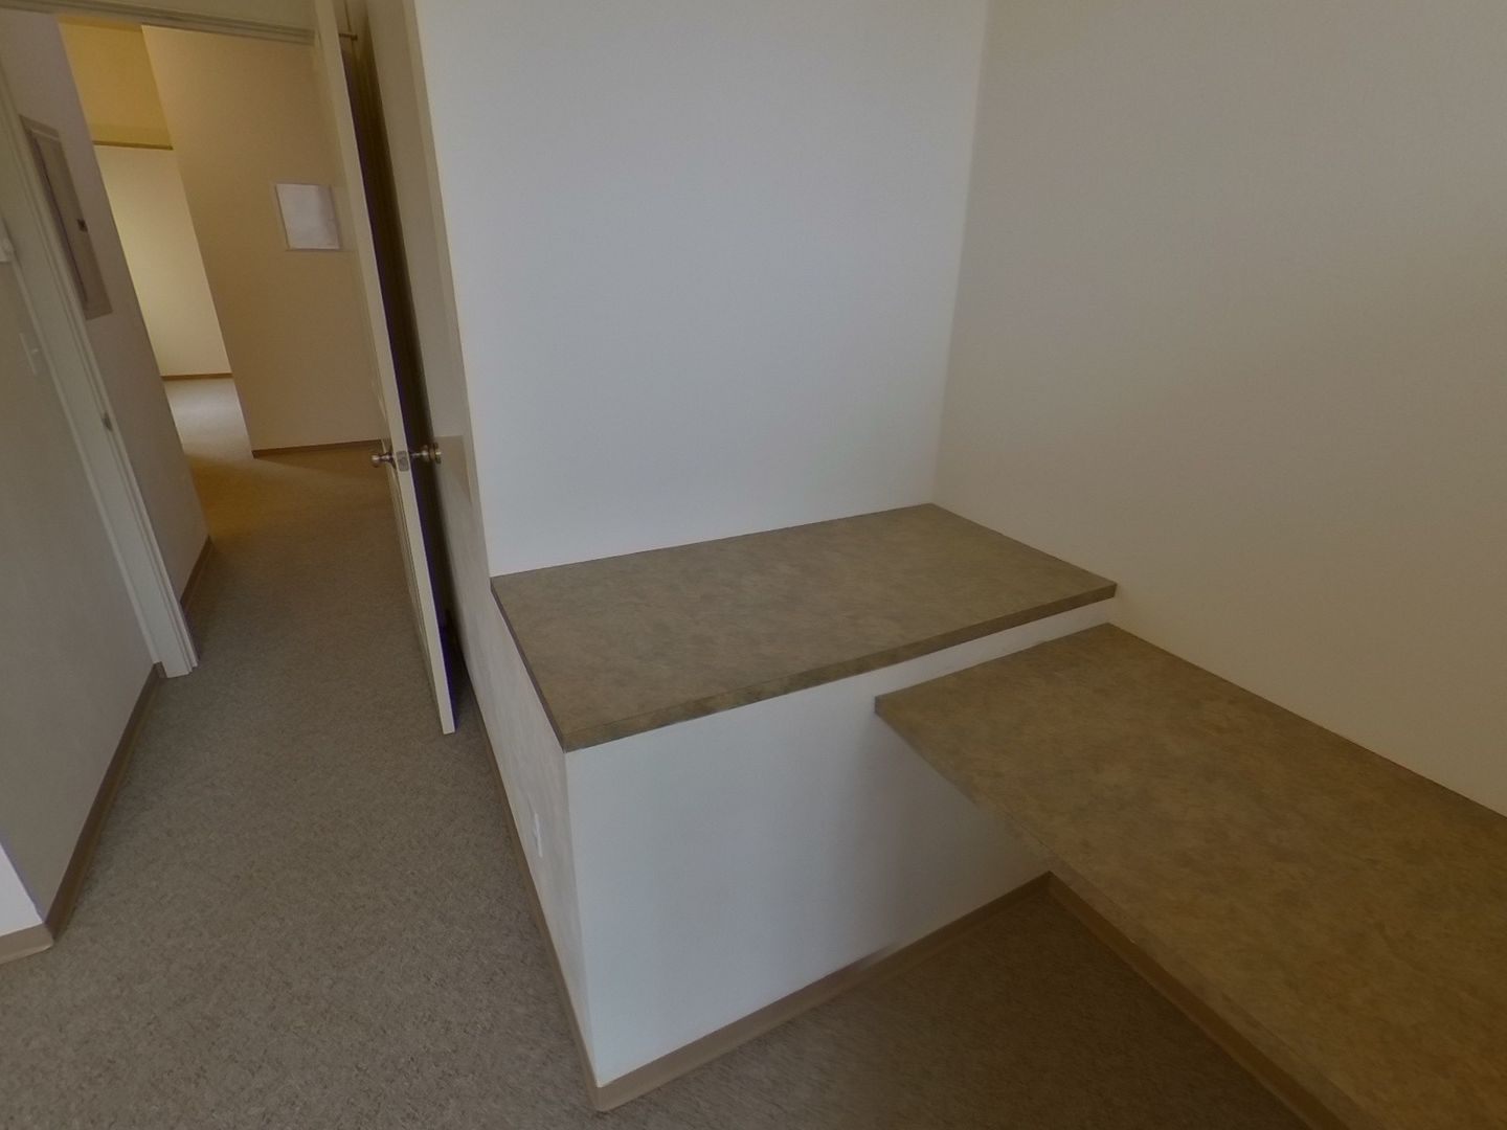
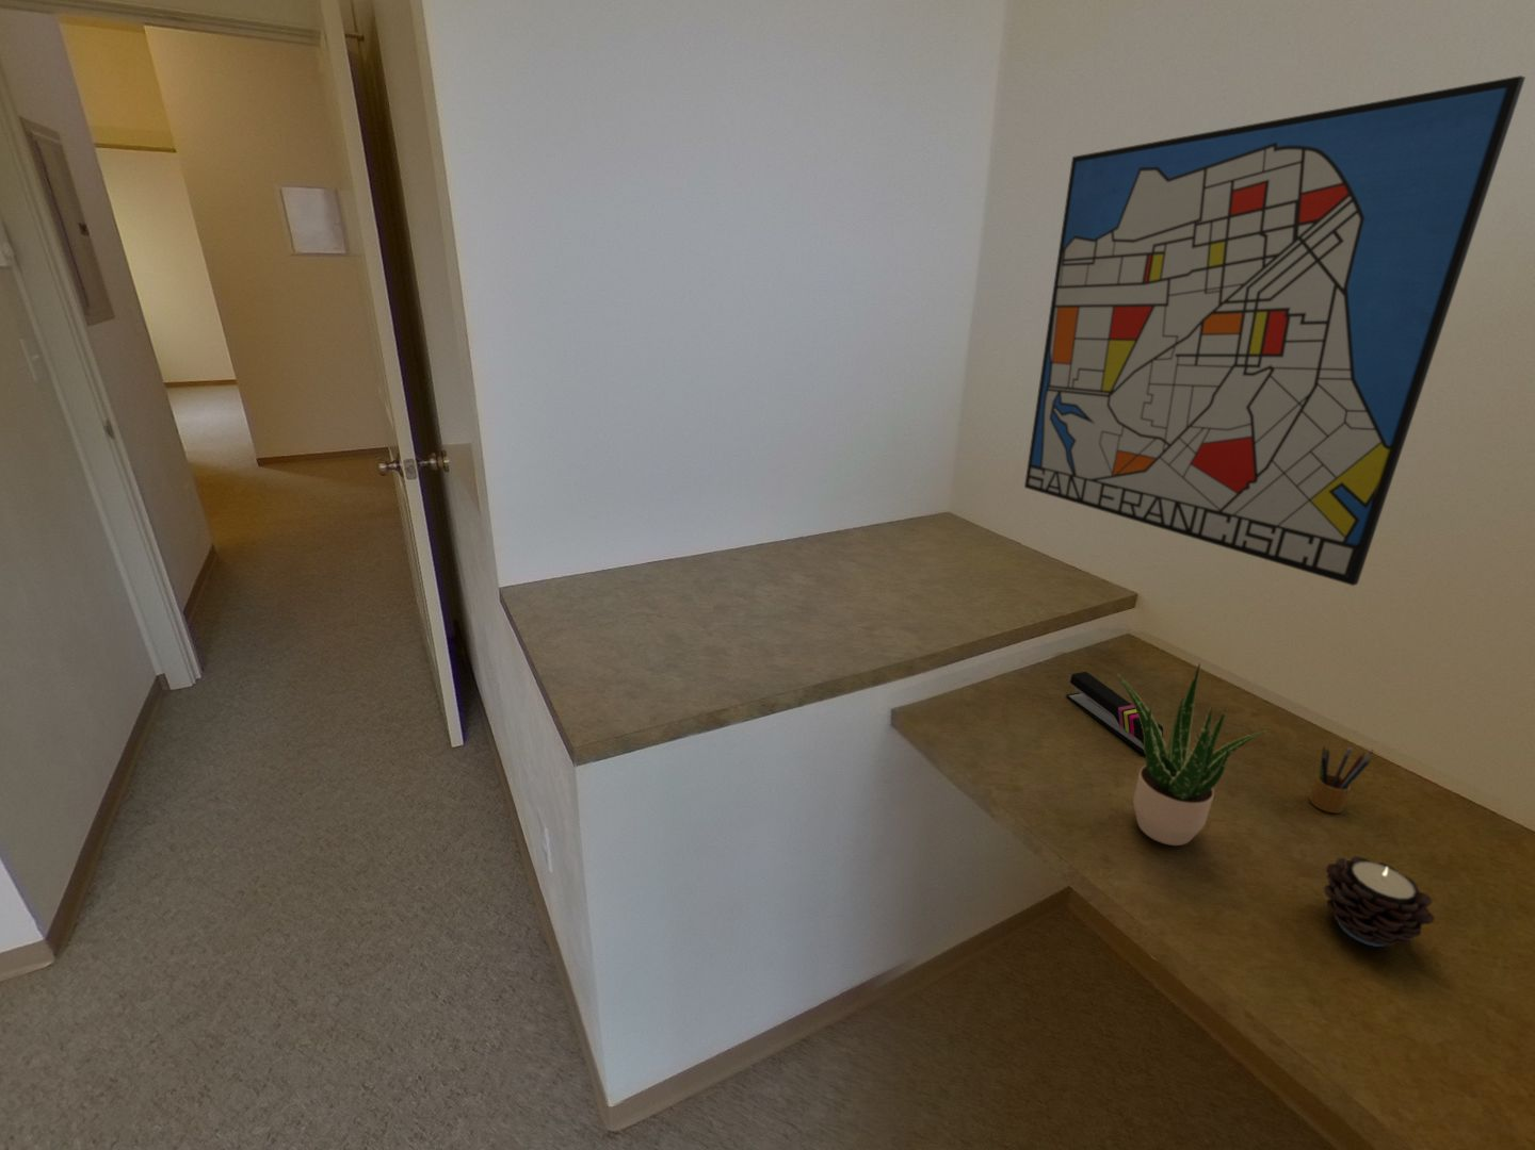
+ wall art [1024,75,1527,587]
+ pencil box [1308,744,1375,813]
+ stapler [1065,670,1164,755]
+ candle [1322,855,1436,948]
+ potted plant [1116,661,1269,847]
